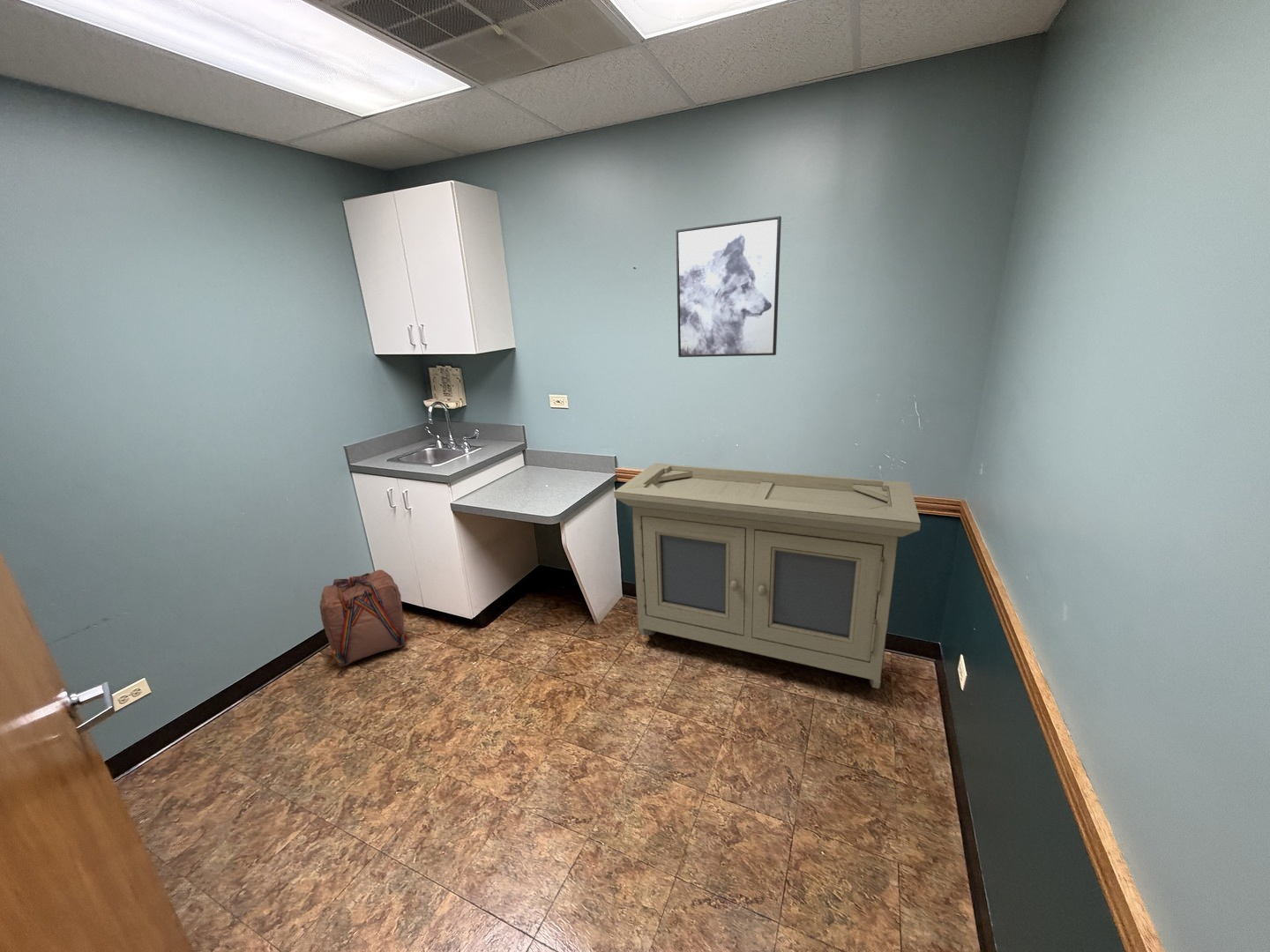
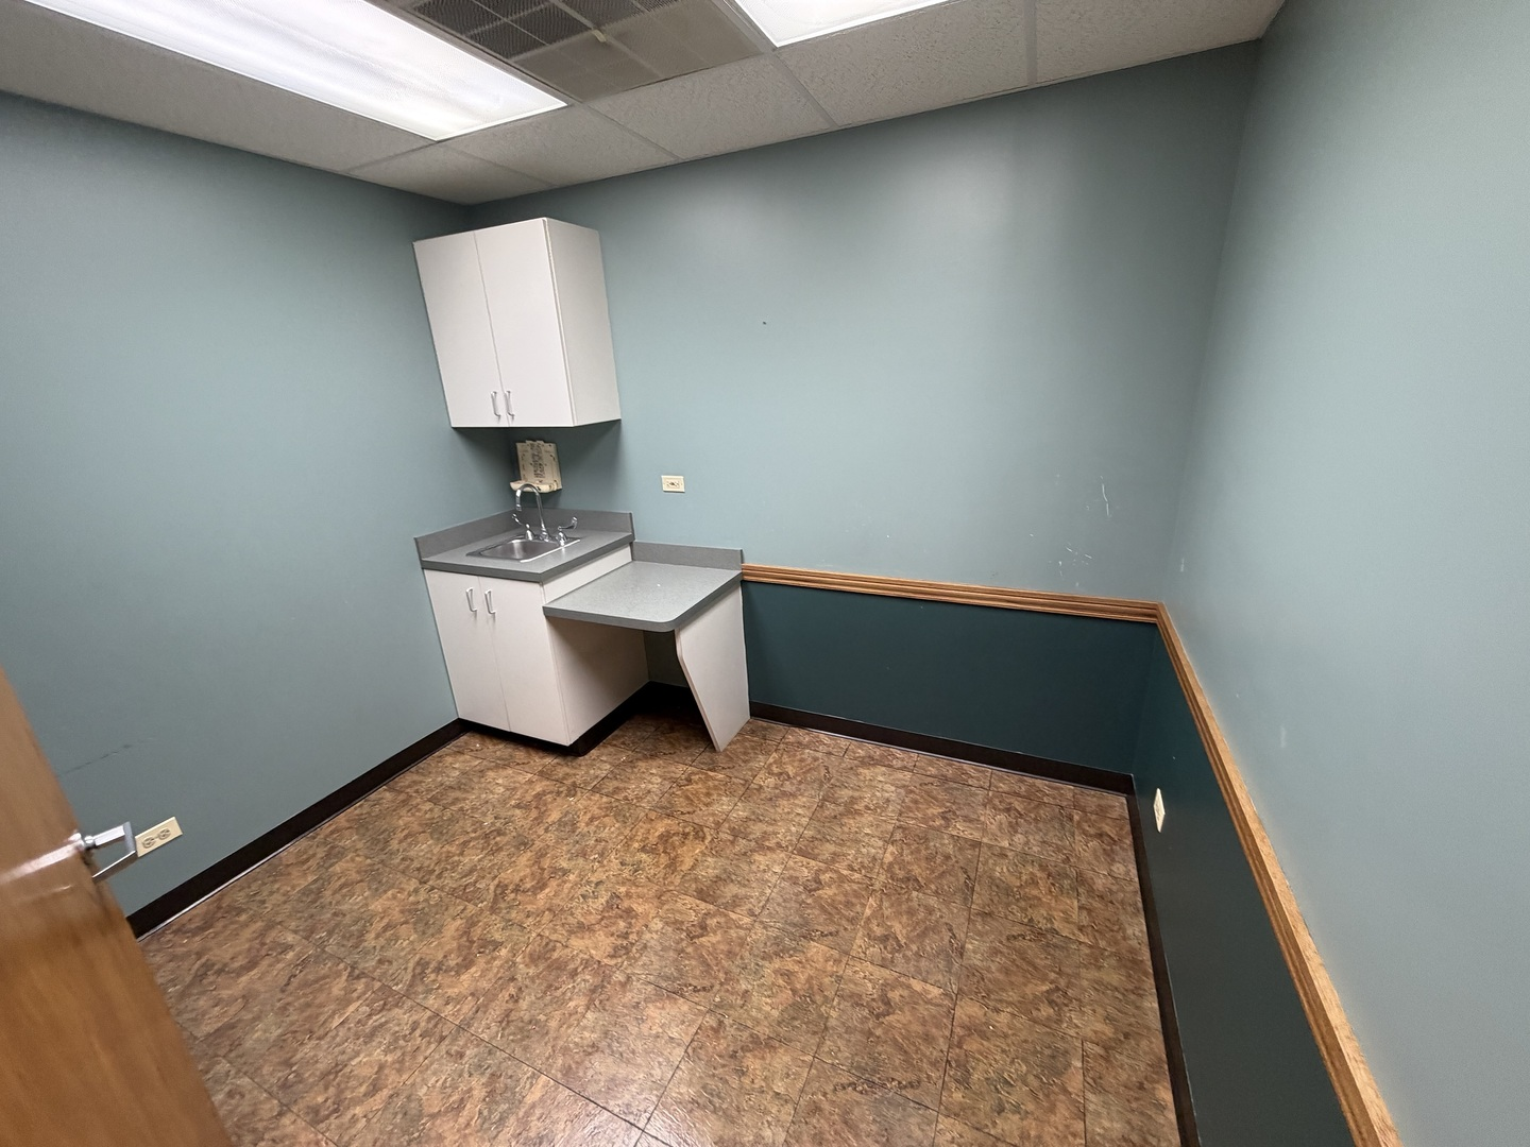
- storage cabinet [613,463,922,689]
- backpack [319,569,407,667]
- wall art [675,215,782,358]
